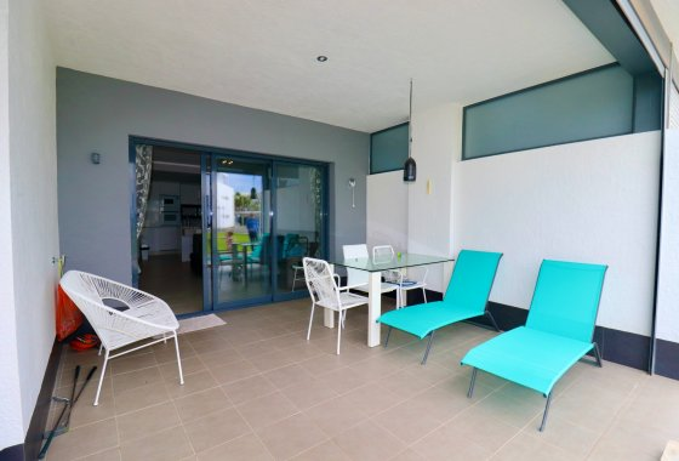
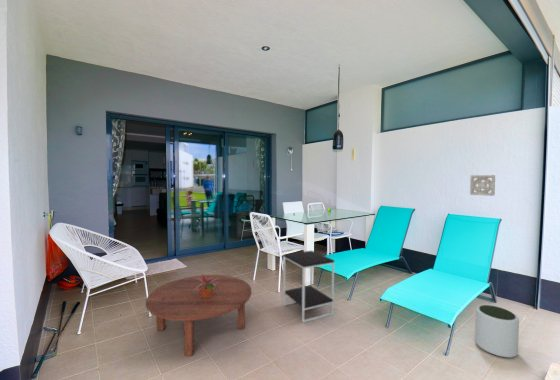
+ coffee table [145,274,252,357]
+ potted plant [194,273,219,298]
+ wall ornament [469,174,496,197]
+ side table [282,250,335,324]
+ plant pot [474,304,520,358]
